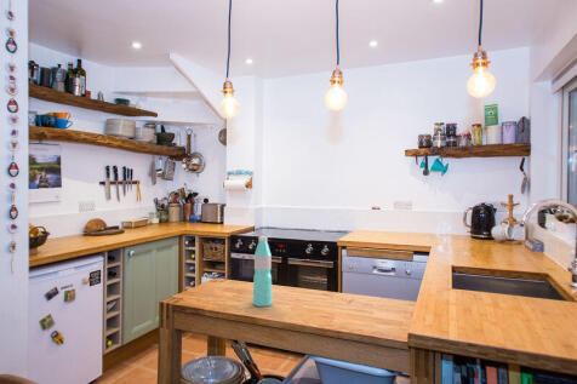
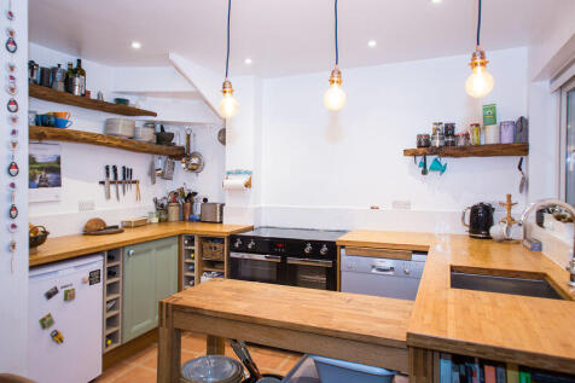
- water bottle [251,235,274,308]
